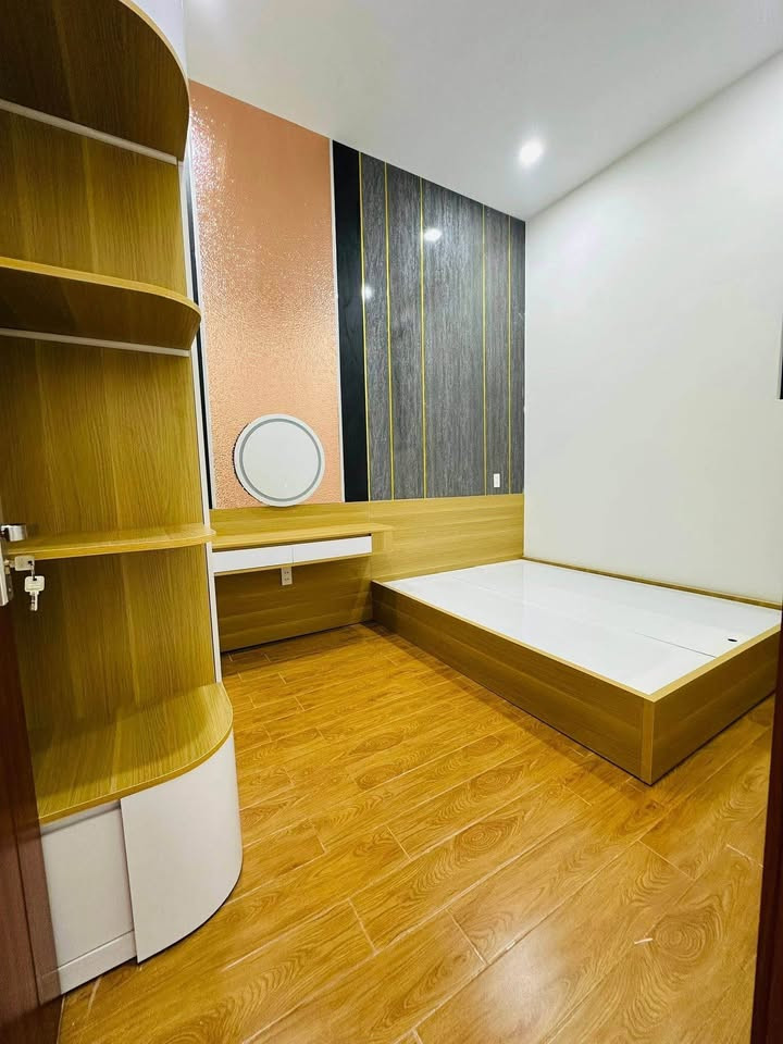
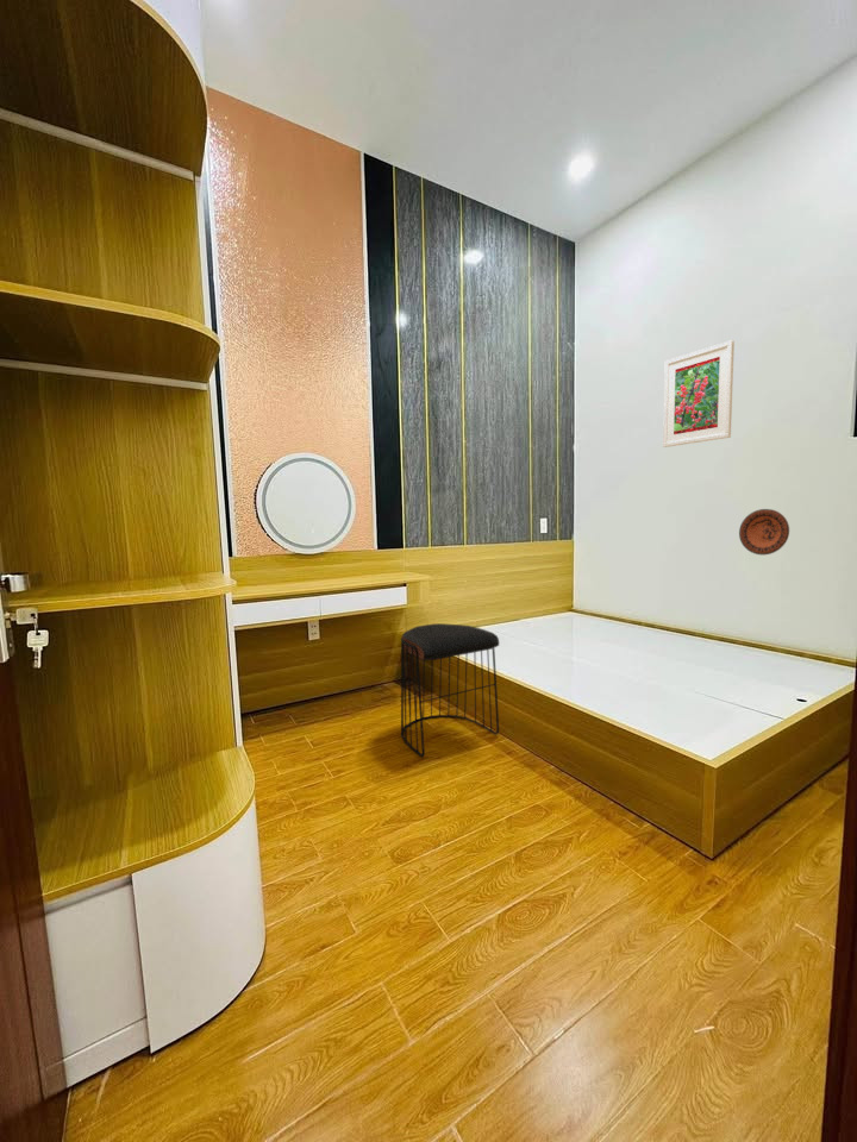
+ stool [400,622,500,758]
+ decorative plate [738,508,790,556]
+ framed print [662,339,736,448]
